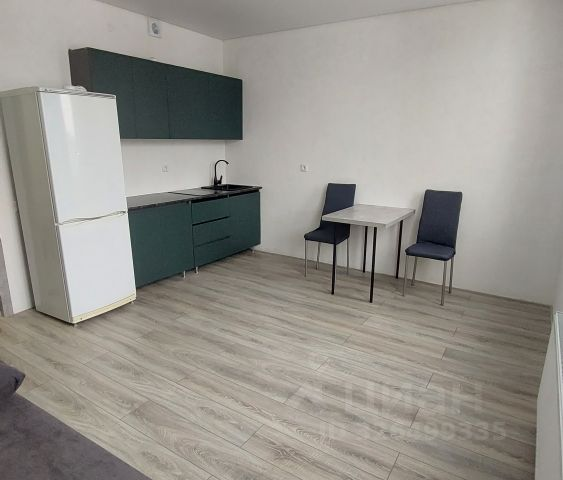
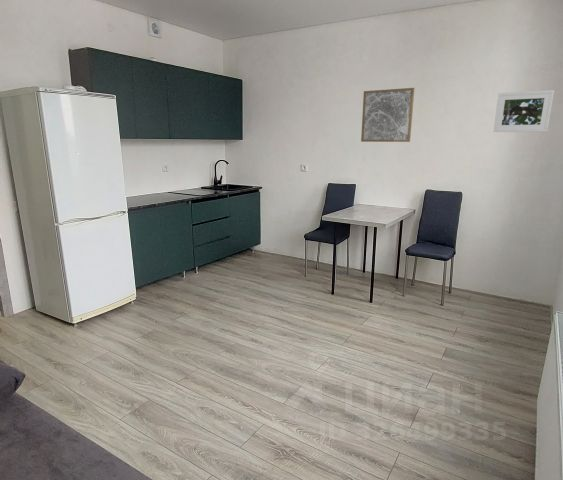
+ wall art [360,87,416,143]
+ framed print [492,89,555,133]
